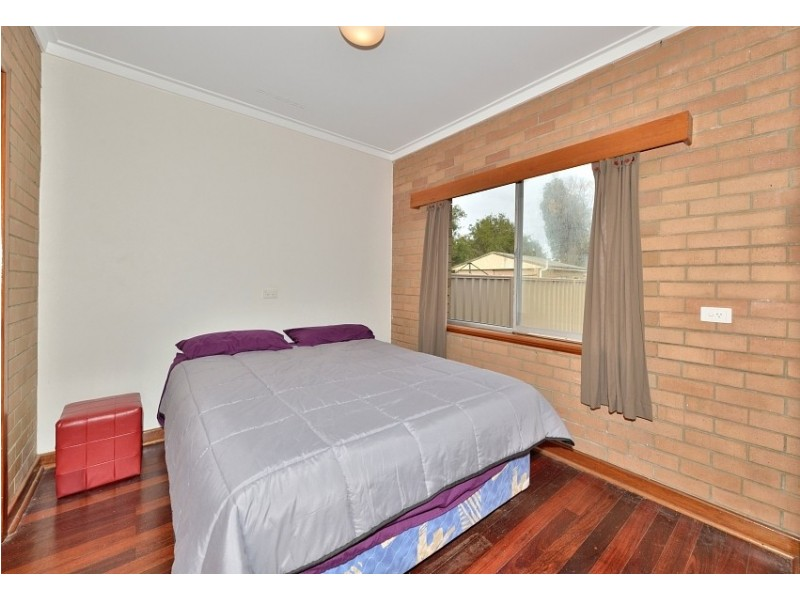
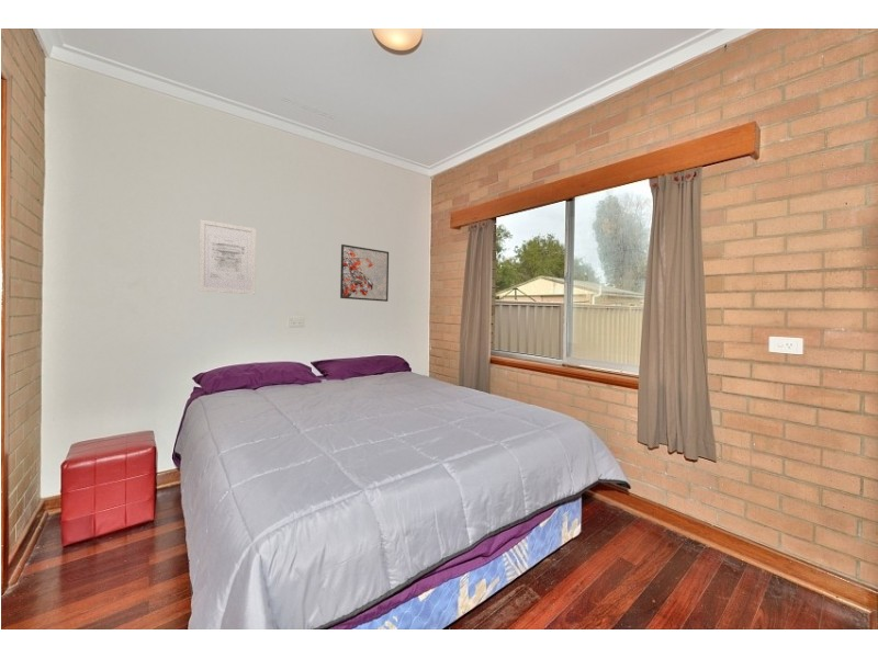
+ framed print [339,243,390,303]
+ wall art [198,218,257,296]
